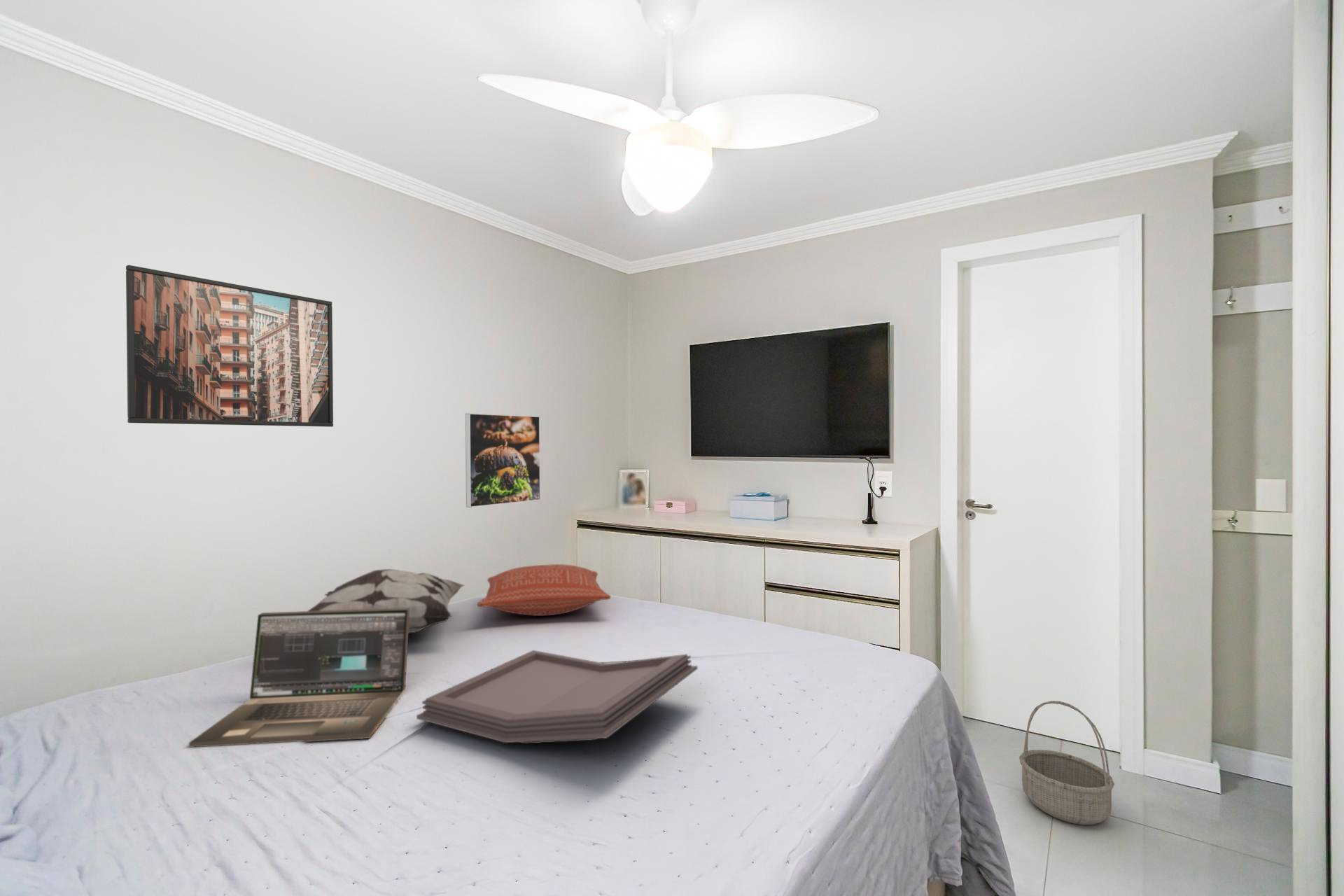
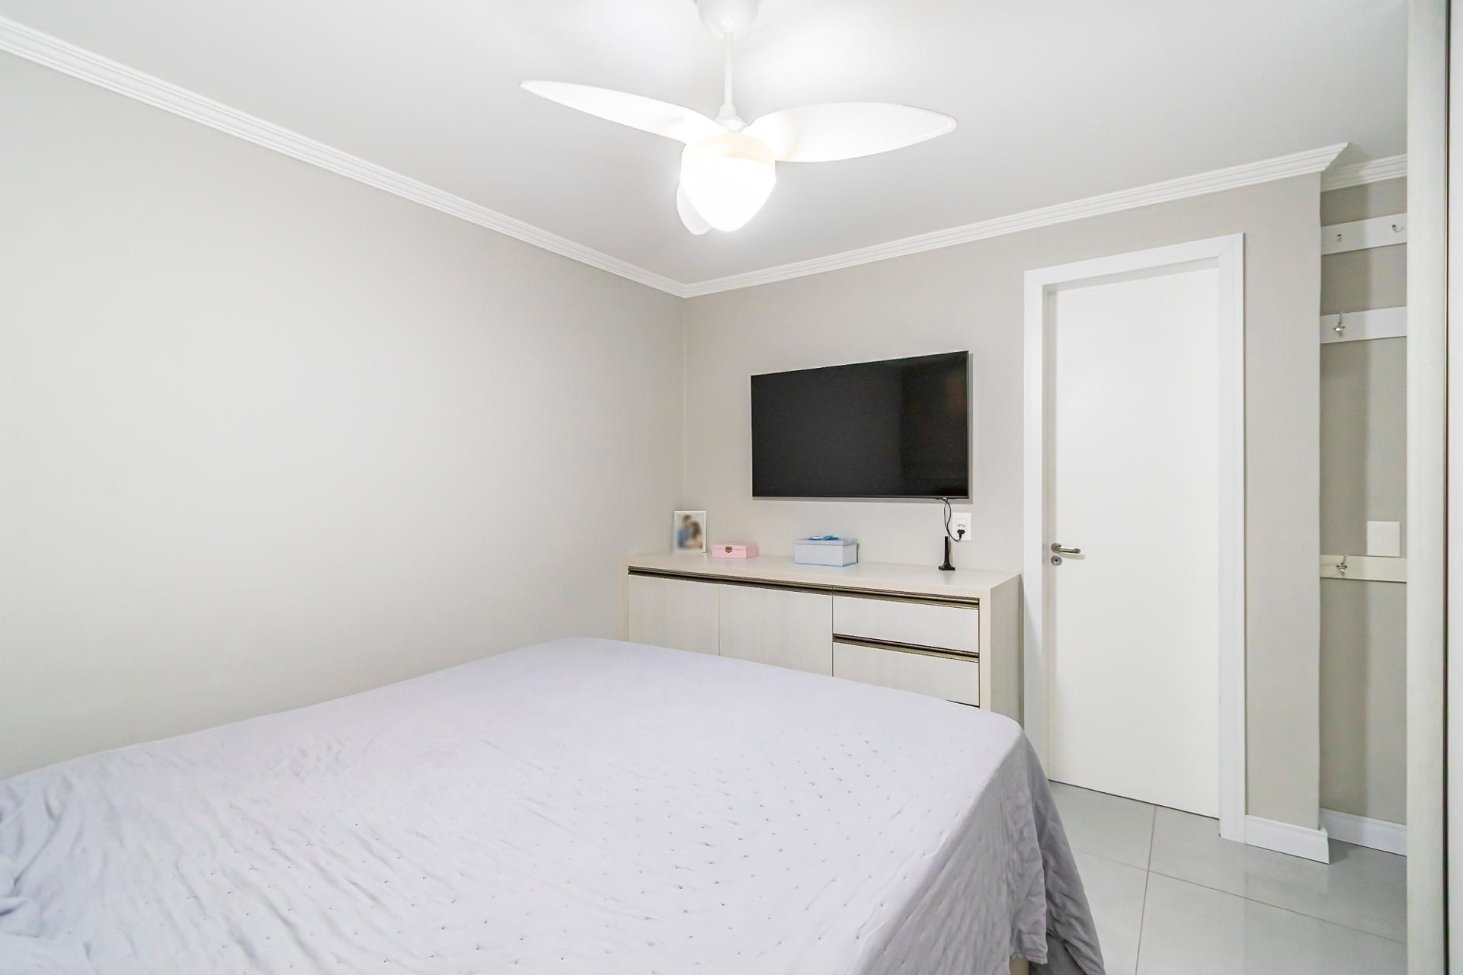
- serving tray [416,650,699,745]
- decorative pillow [307,568,465,634]
- pillow [477,563,612,617]
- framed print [465,412,541,508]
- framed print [125,265,334,428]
- laptop [188,608,409,748]
- basket [1019,700,1115,825]
